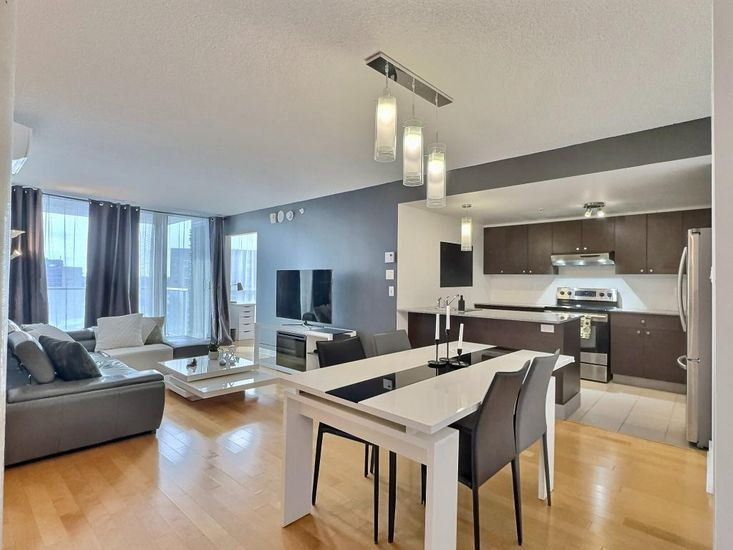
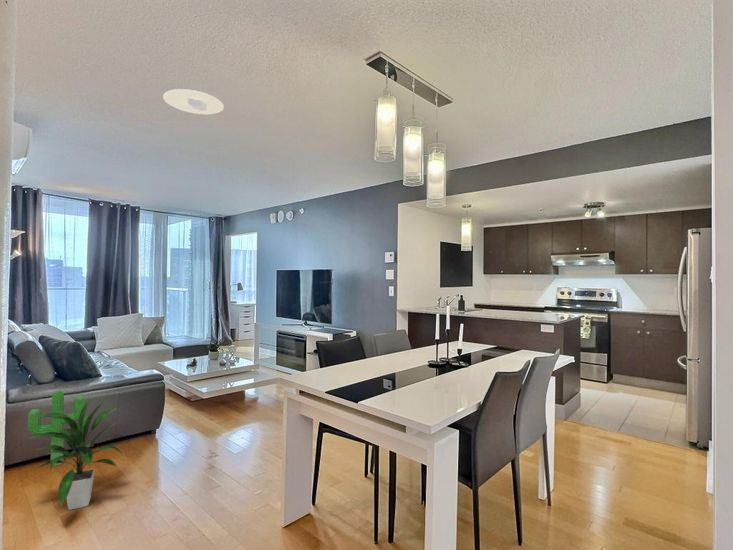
+ indoor plant [28,395,122,511]
+ recessed light [162,88,225,115]
+ decorative plant [27,389,86,467]
